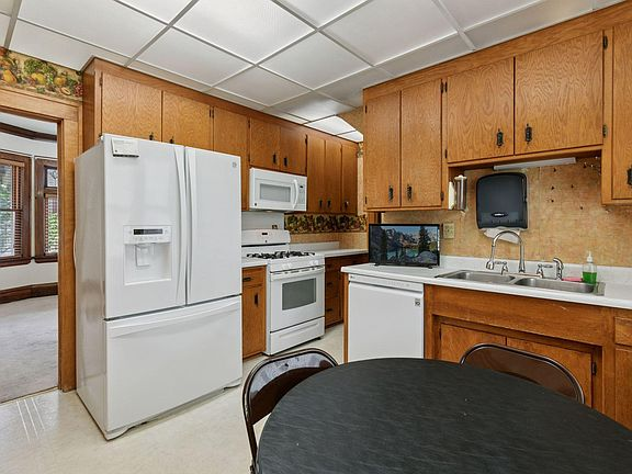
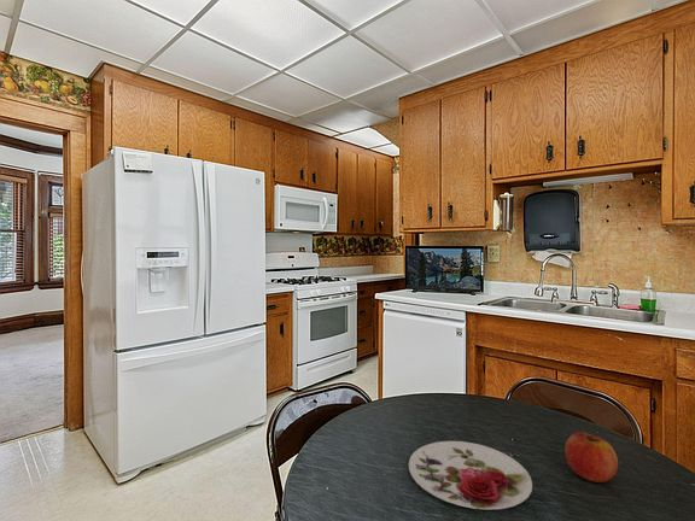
+ fruit [563,431,619,484]
+ plate [408,440,533,511]
